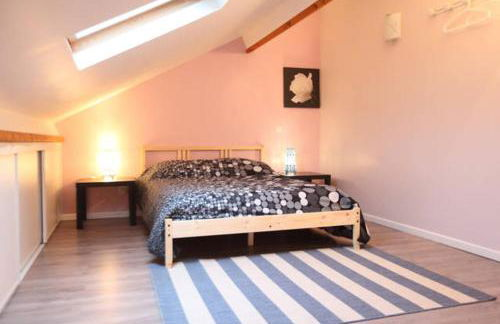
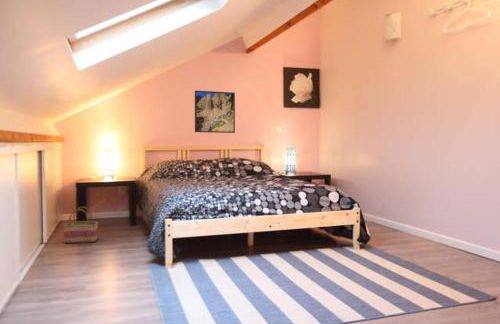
+ basket [62,206,99,244]
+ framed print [194,90,236,134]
